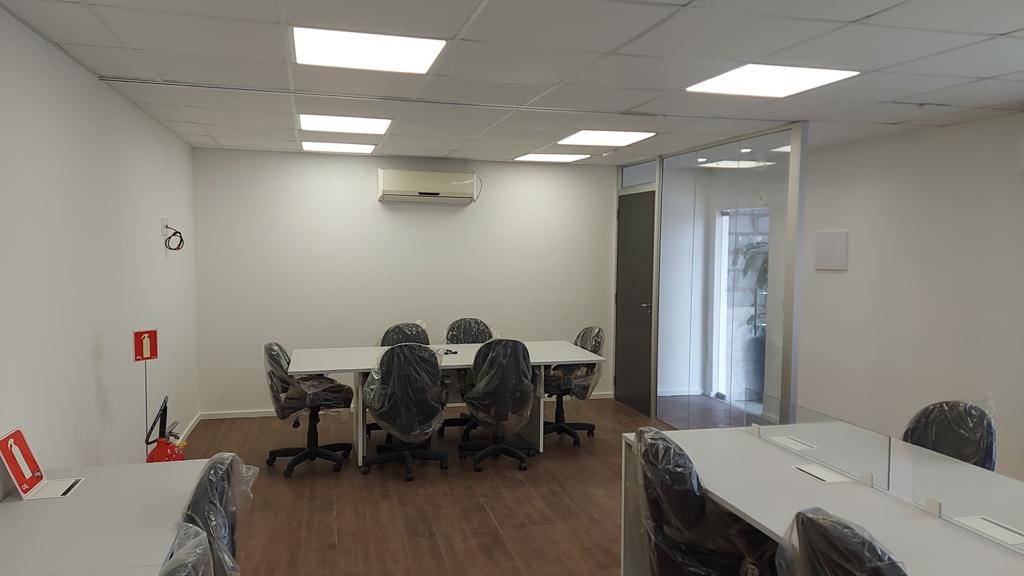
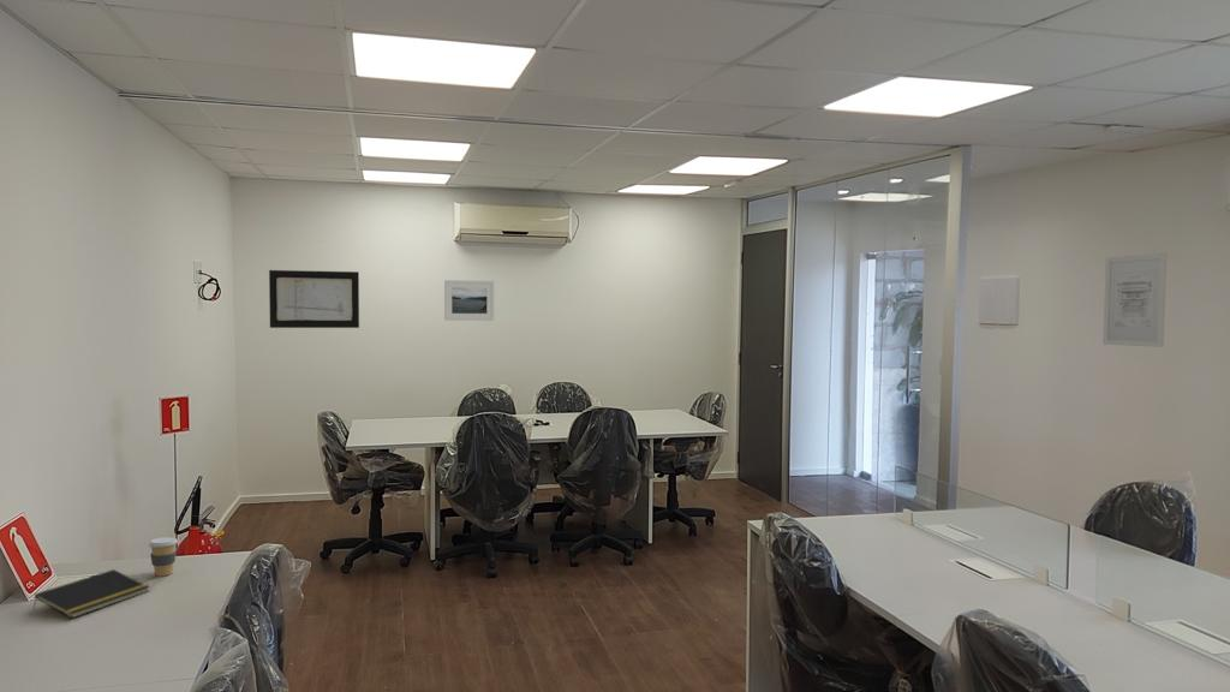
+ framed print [443,279,495,322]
+ notepad [31,568,151,619]
+ coffee cup [148,536,179,578]
+ wall art [268,269,360,329]
+ wall art [1101,252,1168,348]
